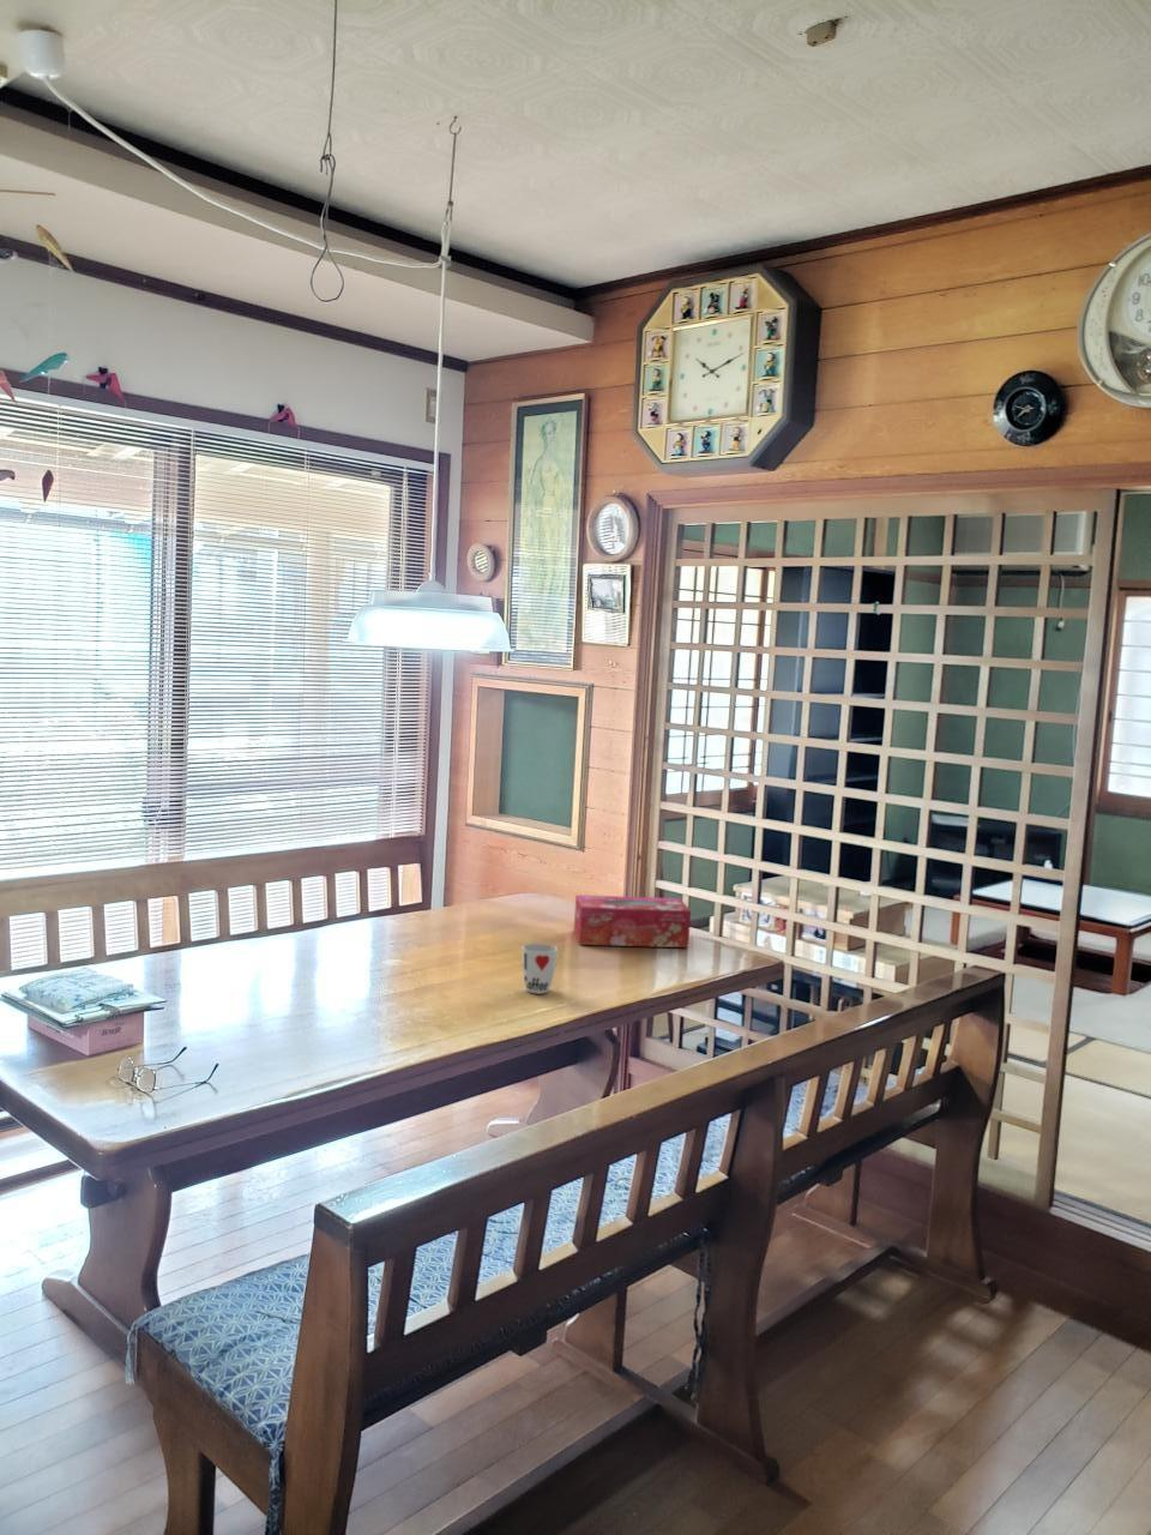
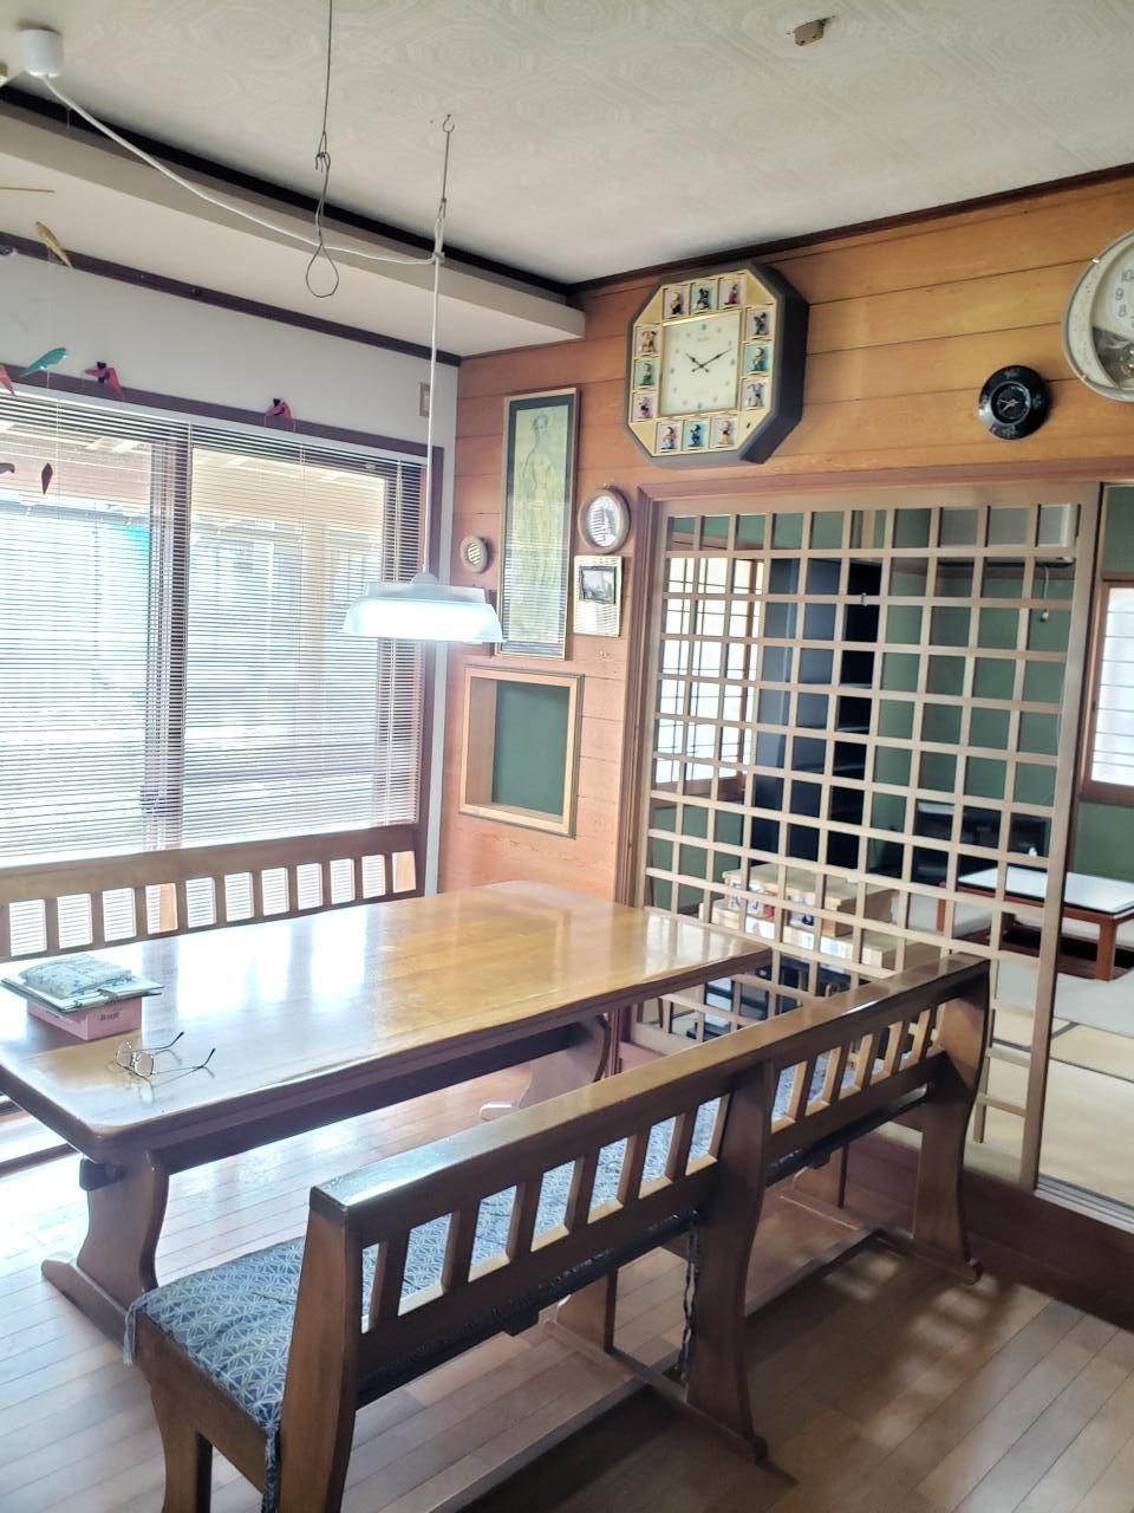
- tissue box [573,893,692,949]
- cup [521,943,559,995]
